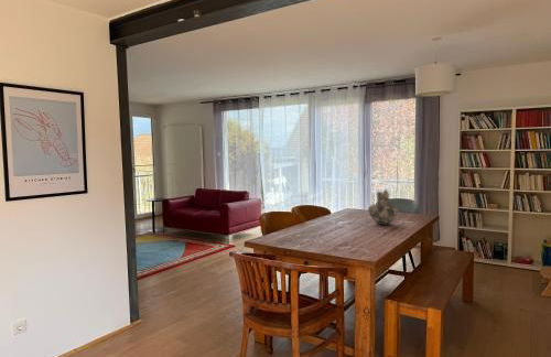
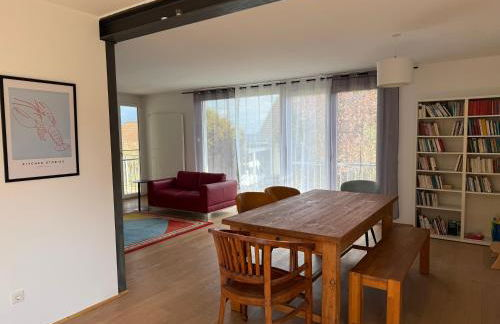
- vase [367,188,399,226]
